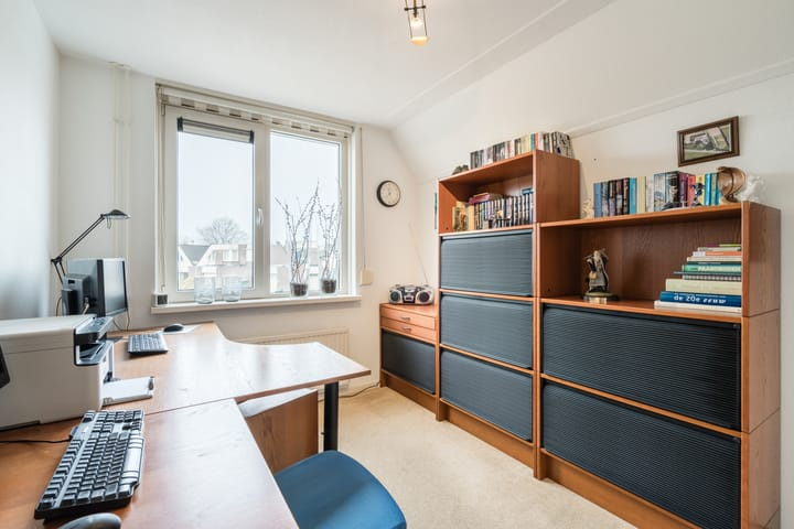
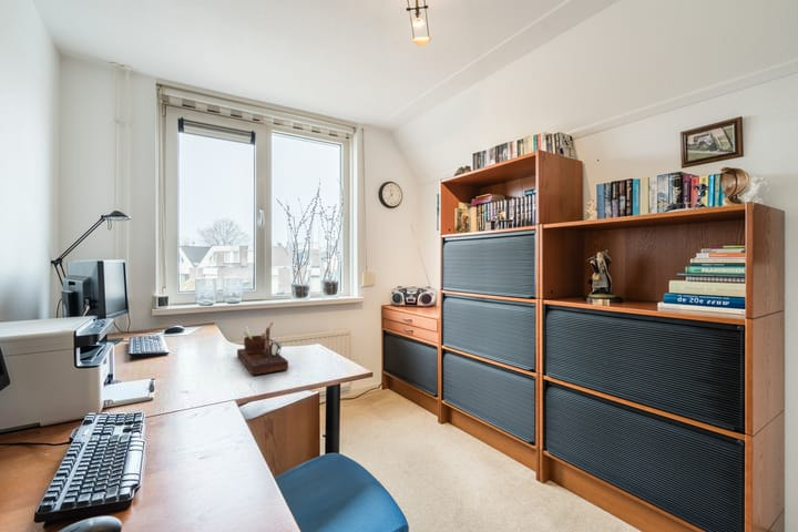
+ desk organizer [236,321,289,376]
